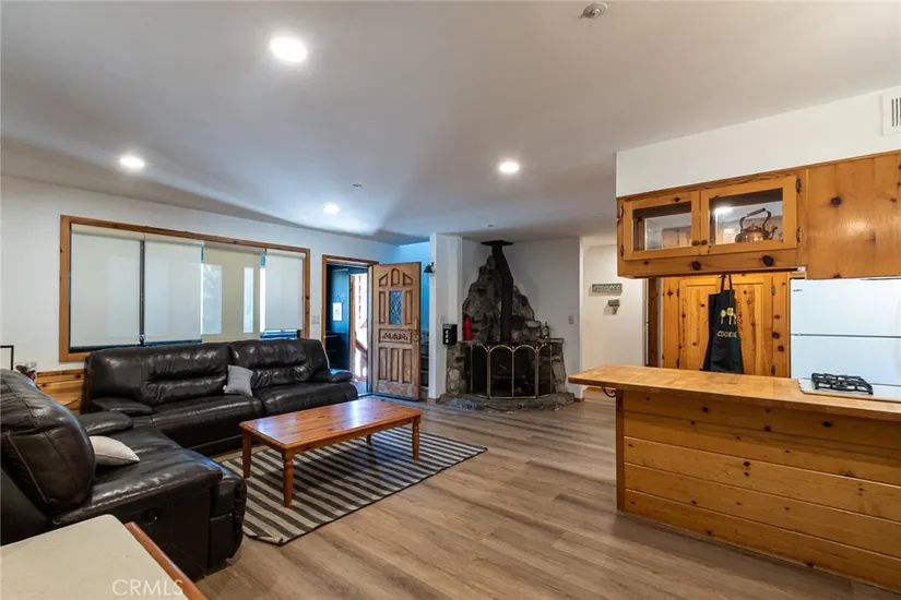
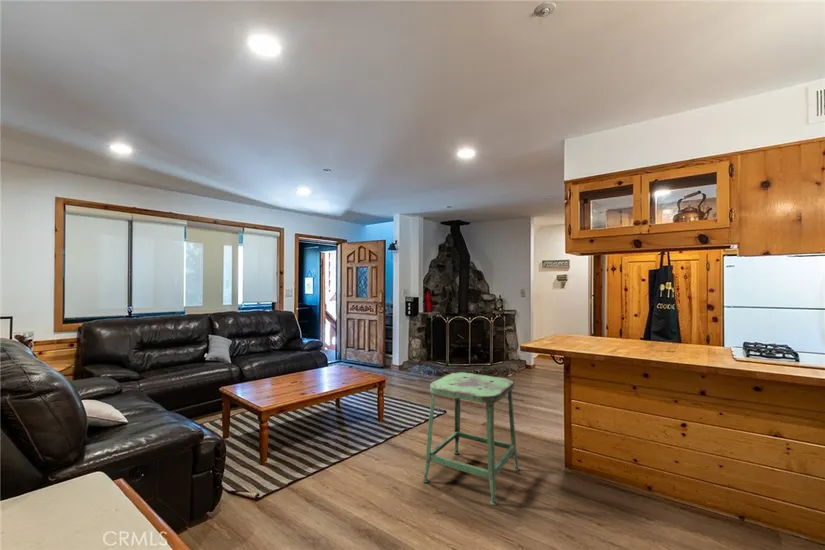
+ stool [422,371,520,507]
